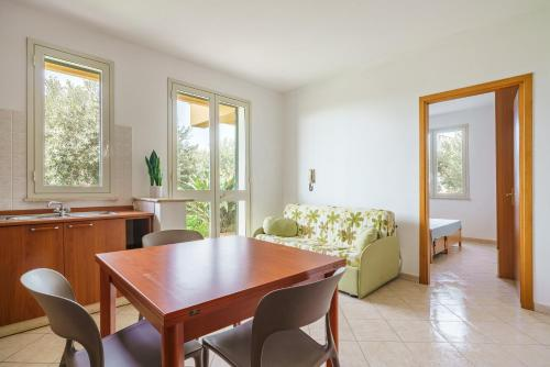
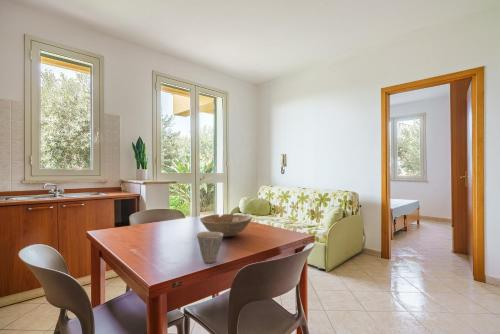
+ cup [196,231,224,264]
+ bowl [199,213,253,238]
